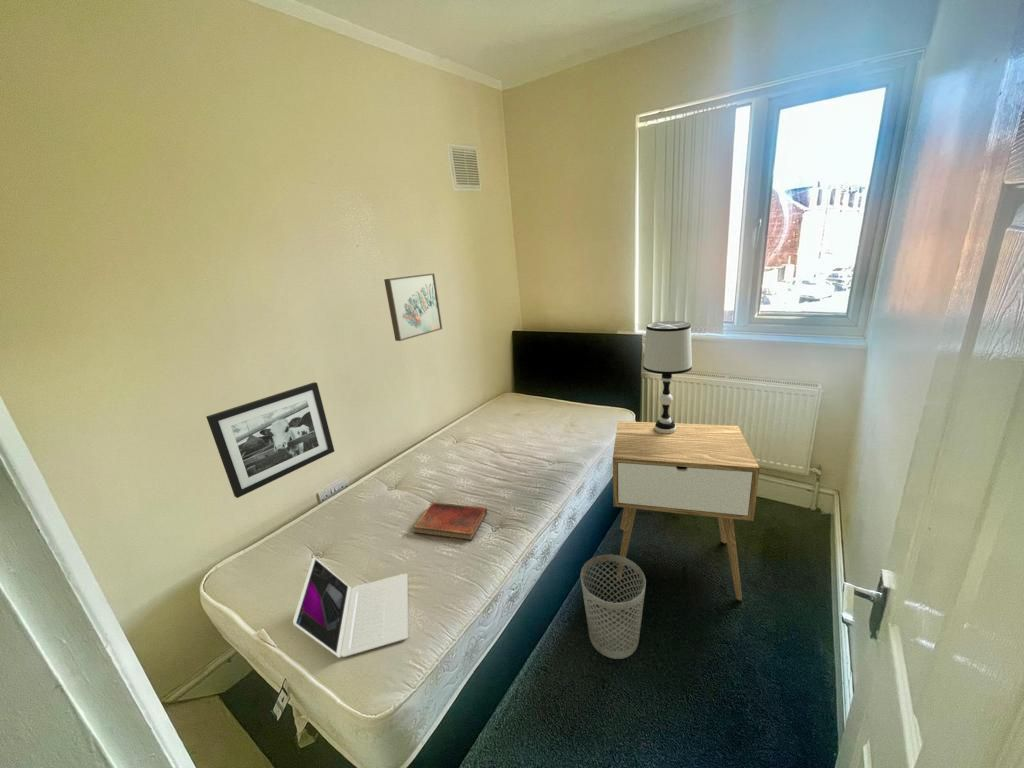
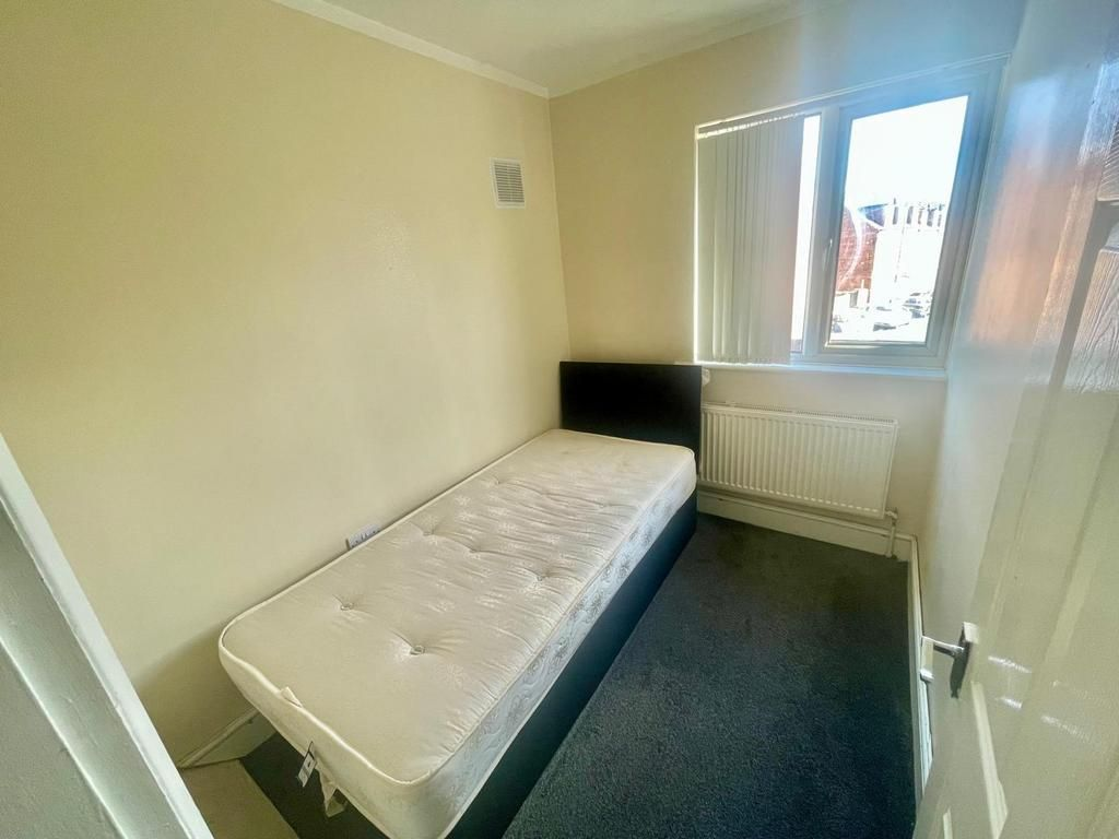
- picture frame [205,381,336,499]
- table lamp [642,320,693,434]
- laptop [292,556,409,659]
- wall art [383,272,443,342]
- wastebasket [579,553,647,660]
- nightstand [612,420,760,601]
- diary [412,501,488,541]
